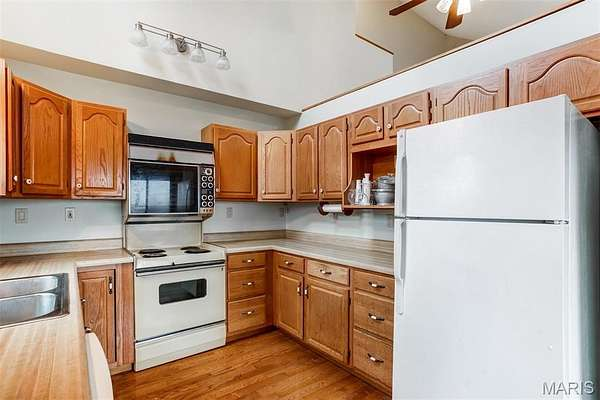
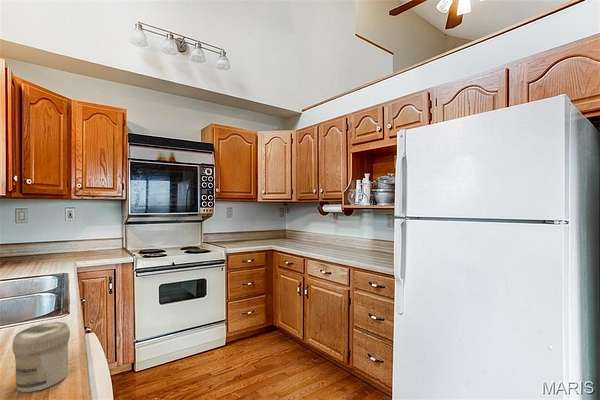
+ jar [12,321,71,393]
